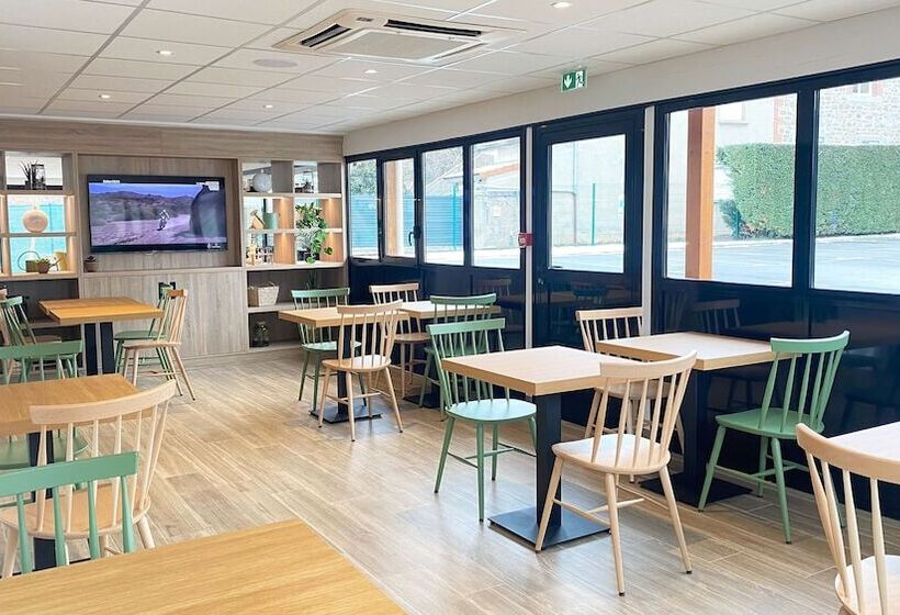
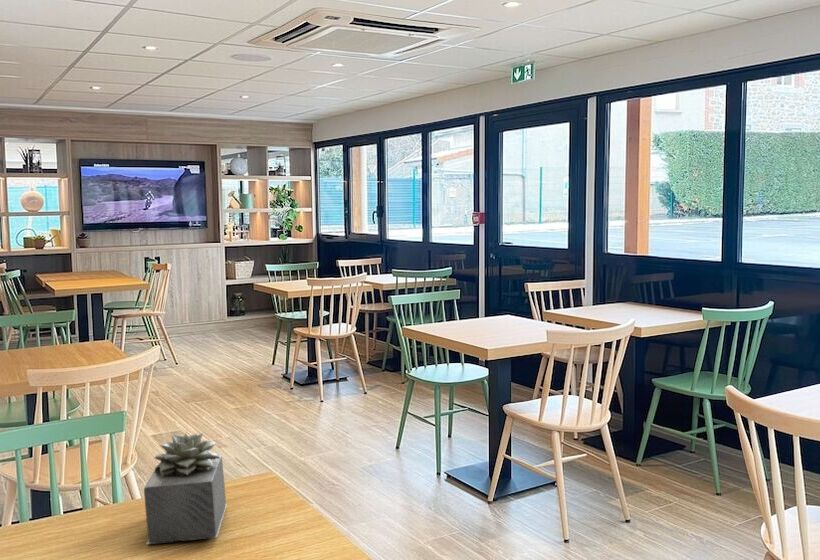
+ succulent plant [143,432,228,545]
